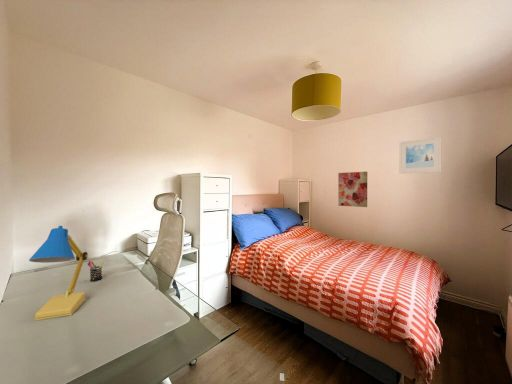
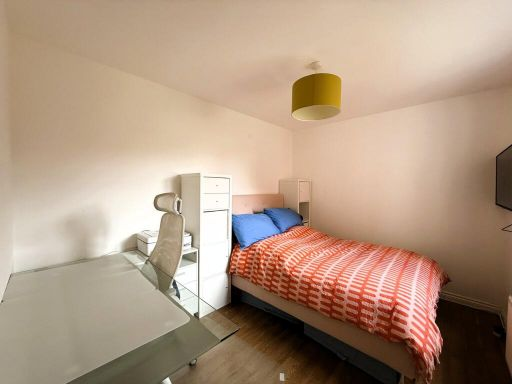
- pen holder [87,260,105,282]
- wall art [337,171,368,208]
- desk lamp [28,225,89,321]
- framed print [398,136,443,175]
